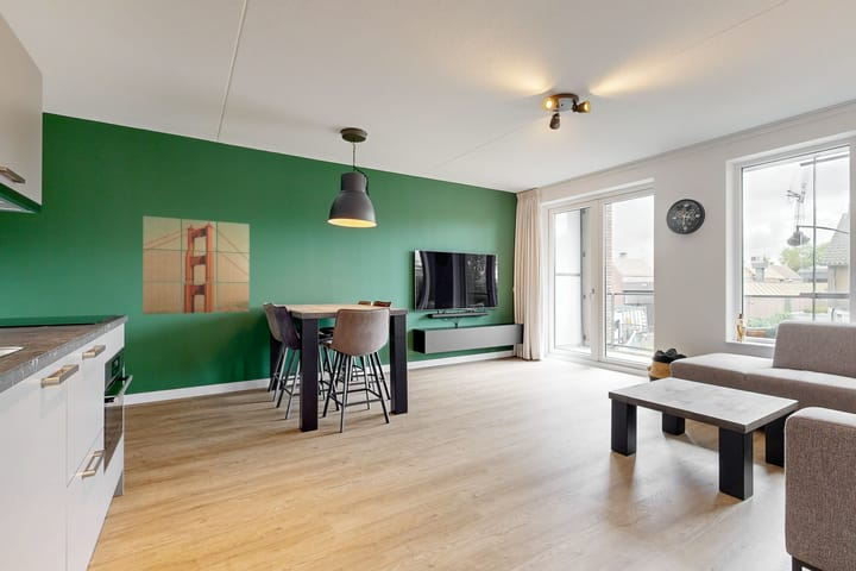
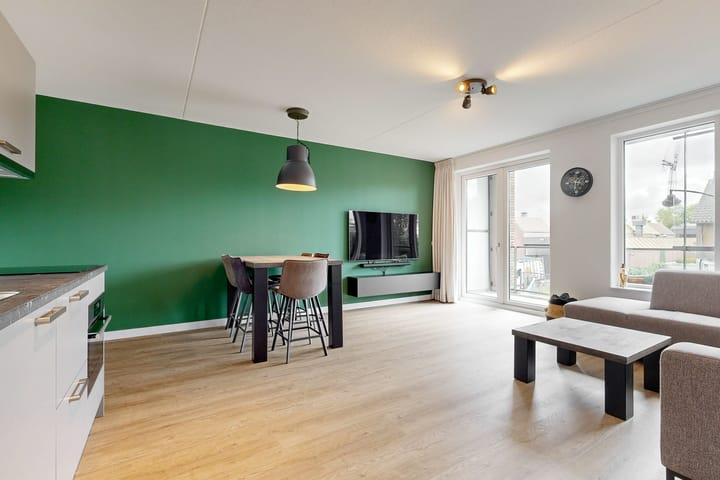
- wall art [141,215,251,316]
